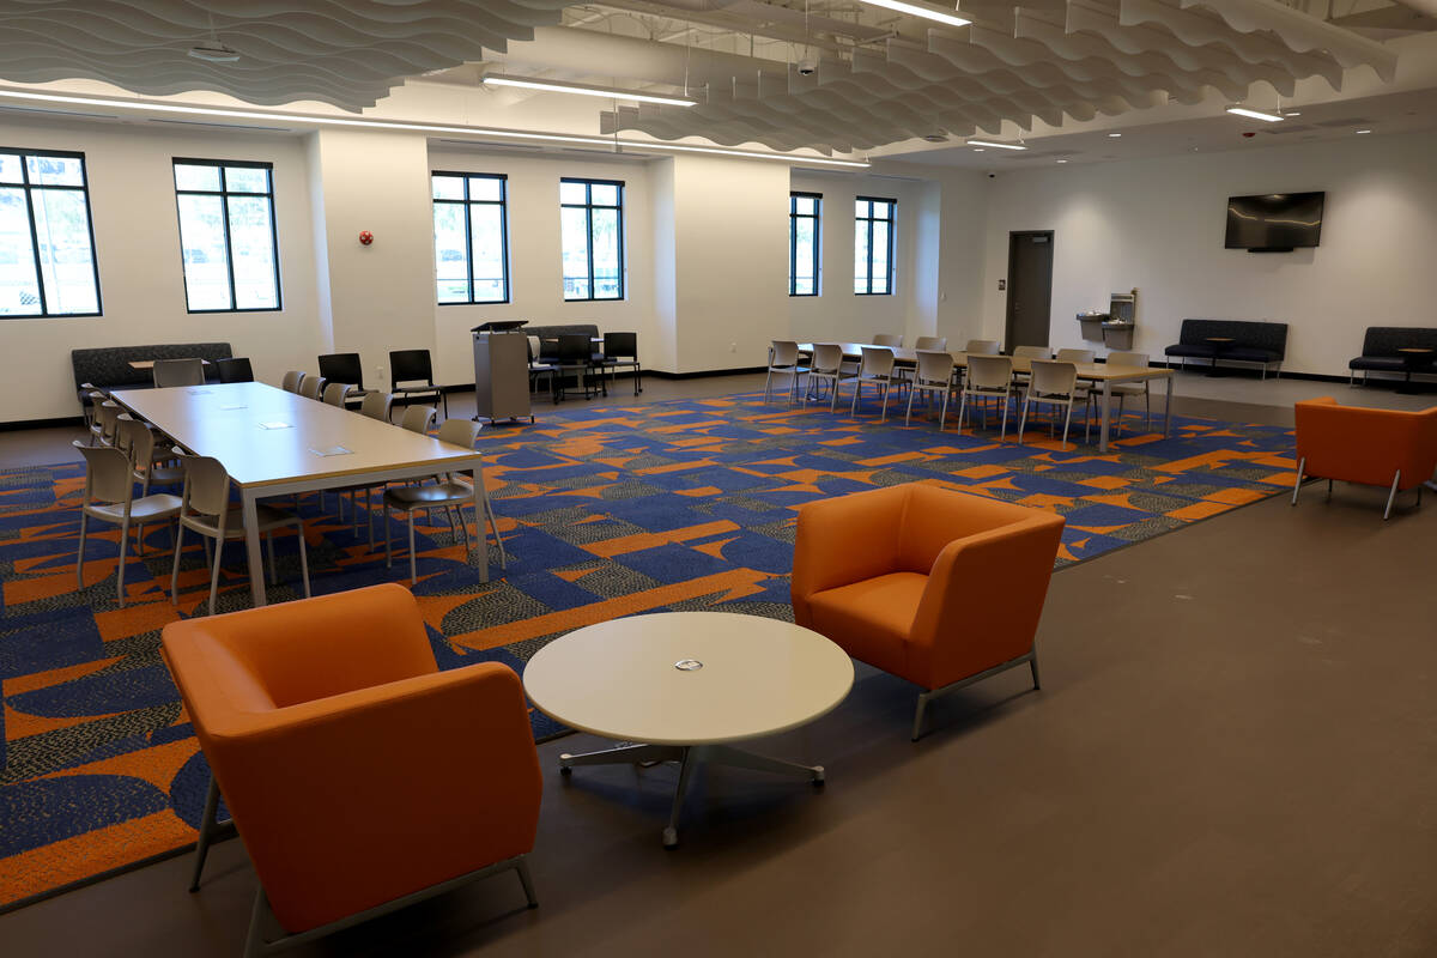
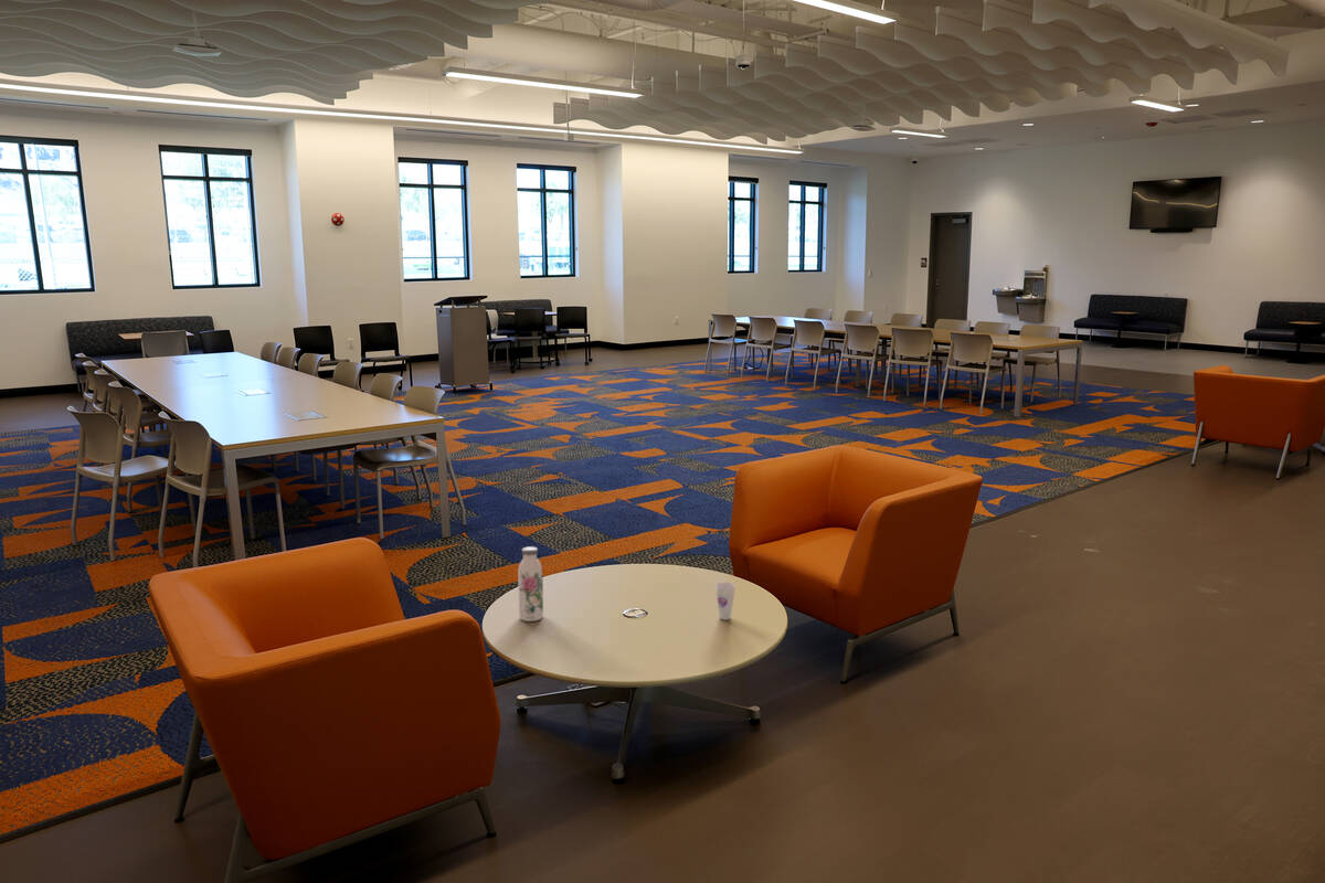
+ water bottle [517,545,544,623]
+ cup [714,581,736,621]
